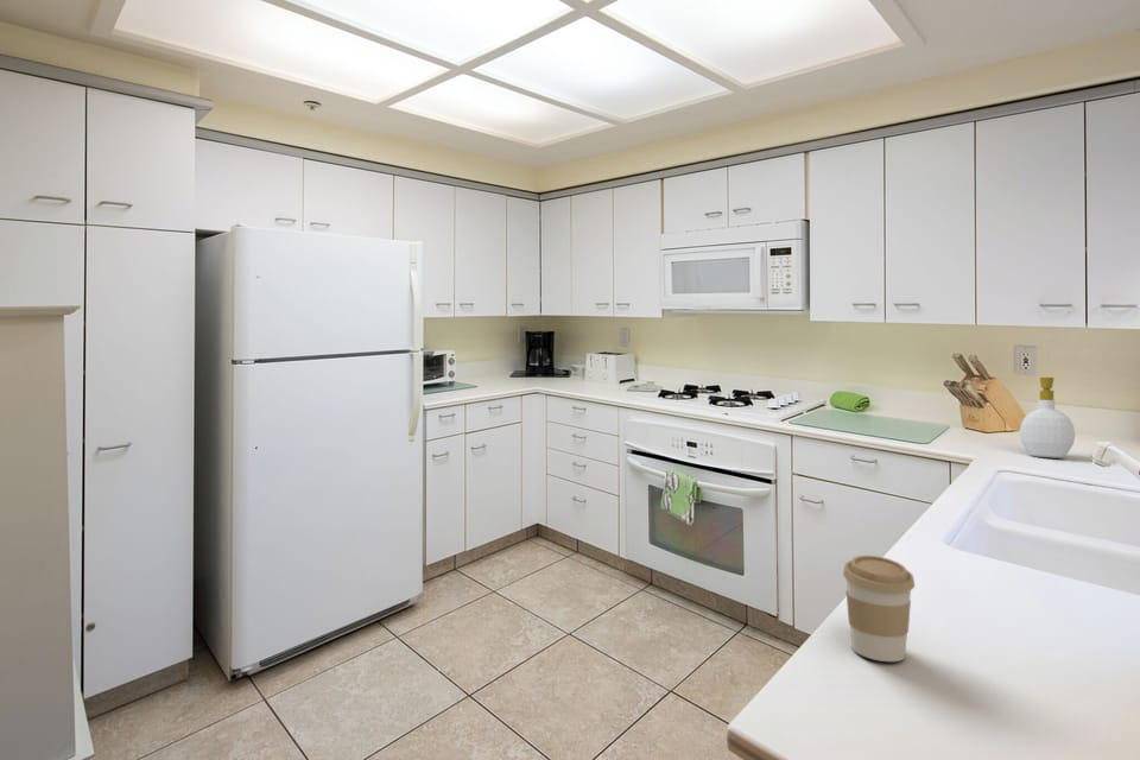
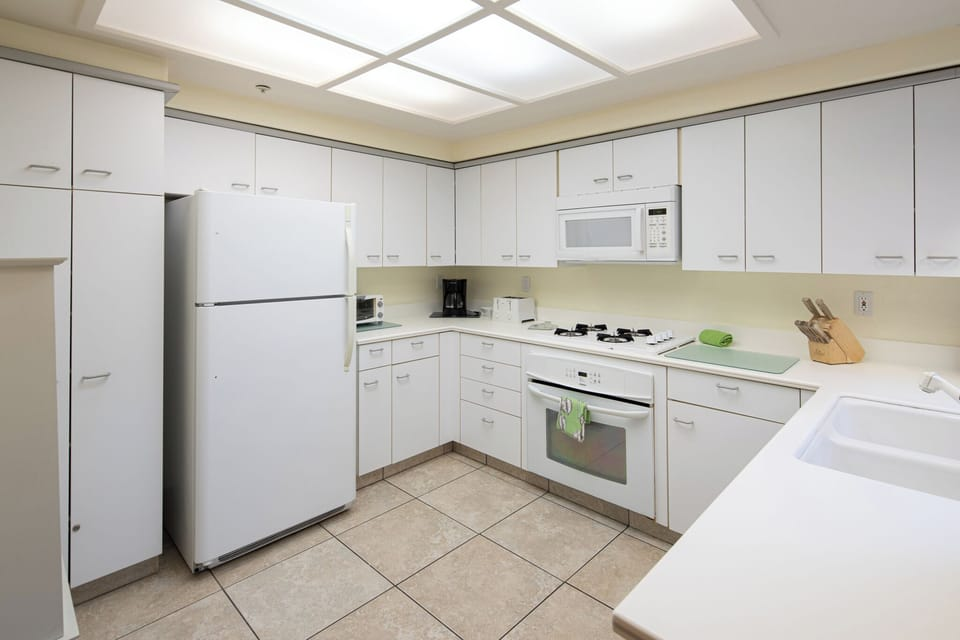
- coffee cup [842,555,916,663]
- soap bottle [1019,376,1076,460]
